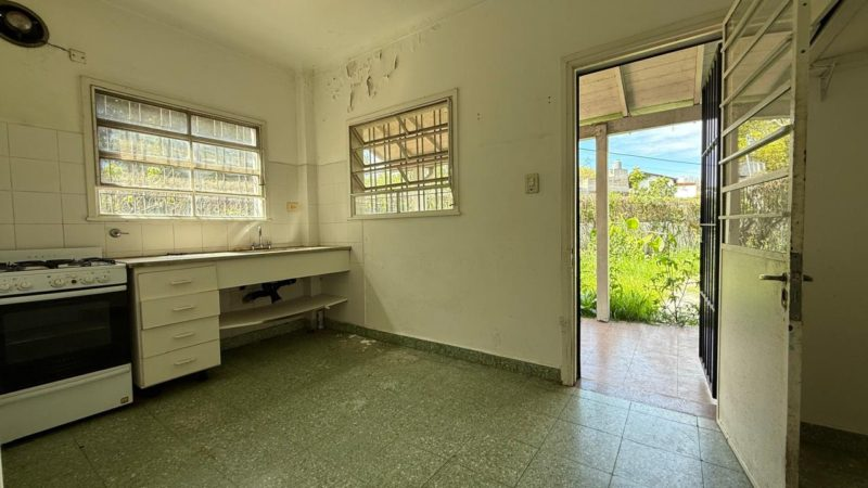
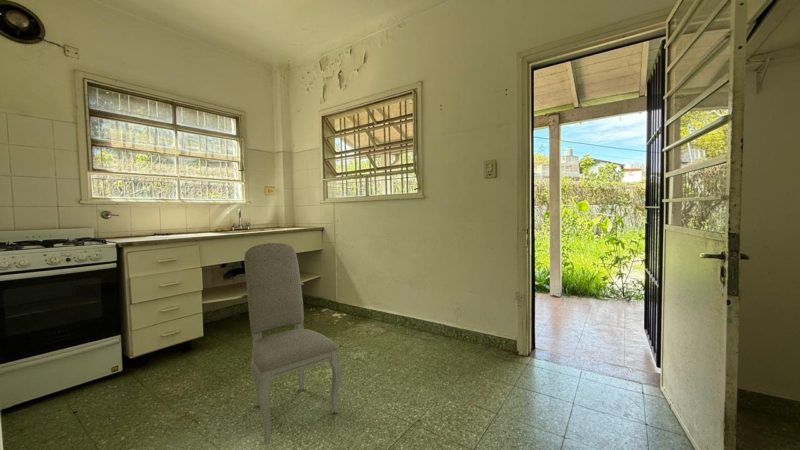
+ dining chair [243,242,343,446]
